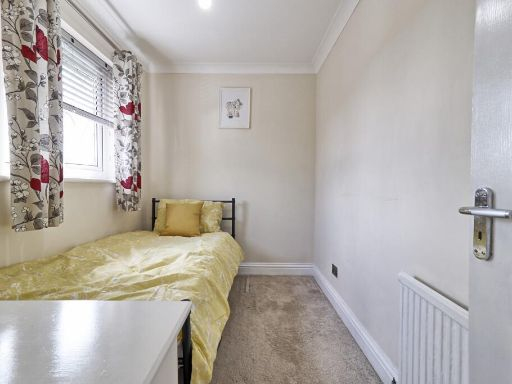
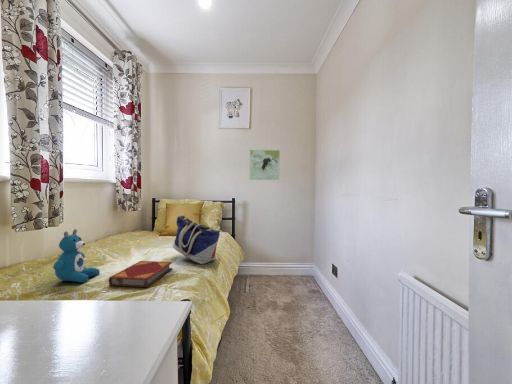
+ hardback book [108,260,173,288]
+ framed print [248,149,281,181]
+ tote bag [172,214,221,265]
+ teddy bear [52,228,101,284]
